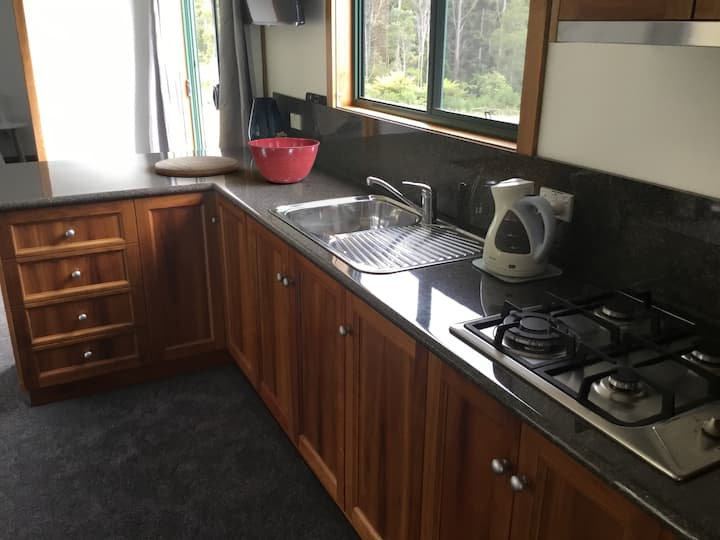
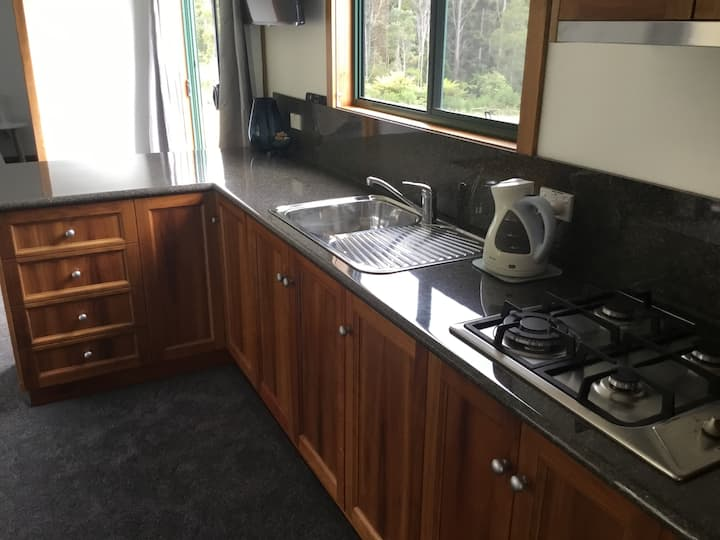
- mixing bowl [247,137,321,184]
- cutting board [154,155,239,178]
